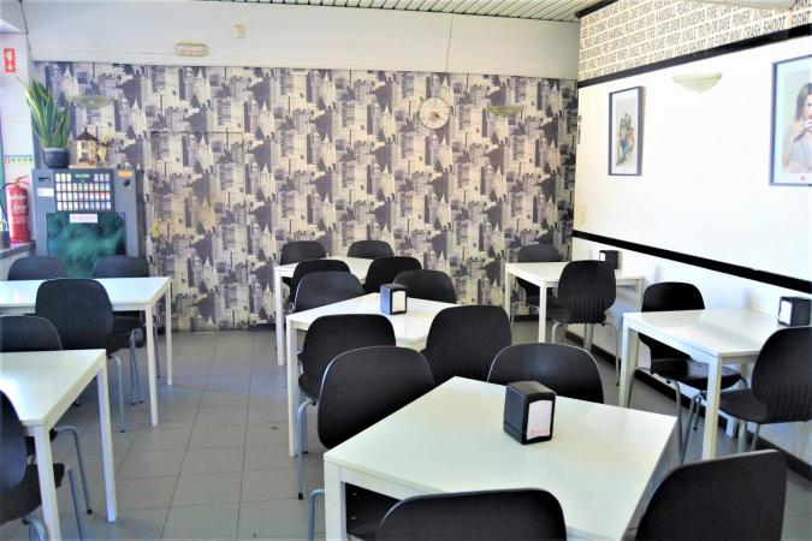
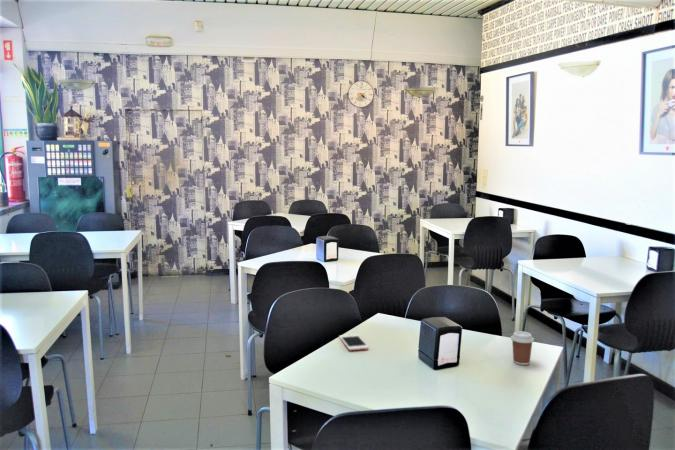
+ cell phone [338,333,370,351]
+ coffee cup [510,330,535,366]
